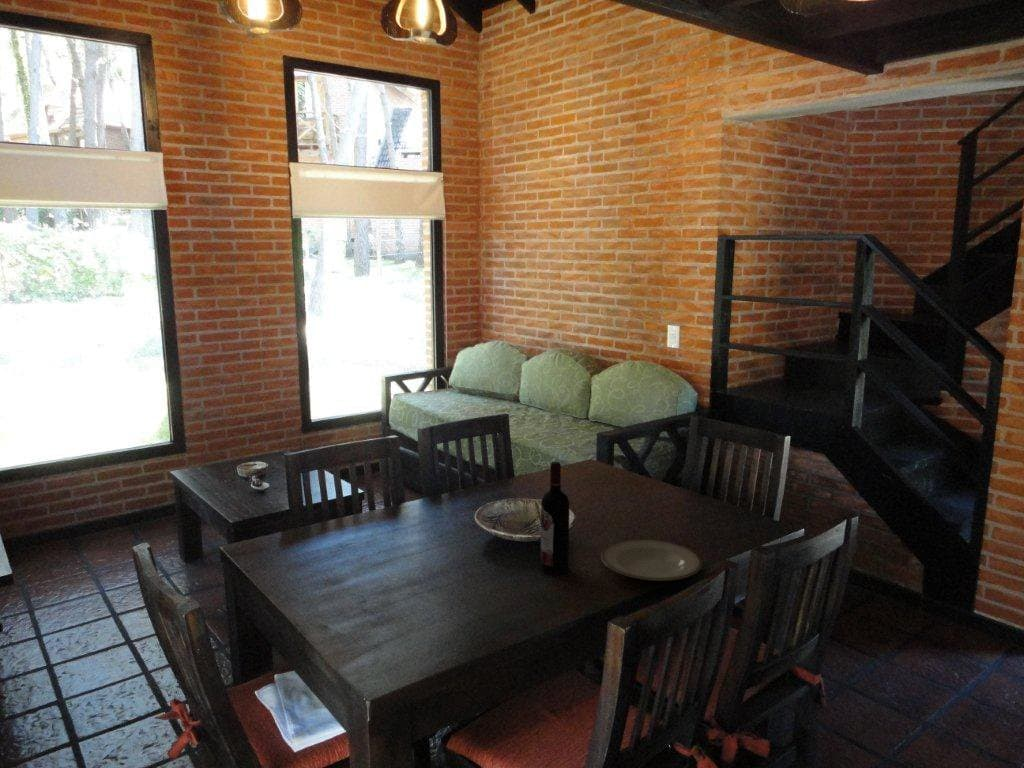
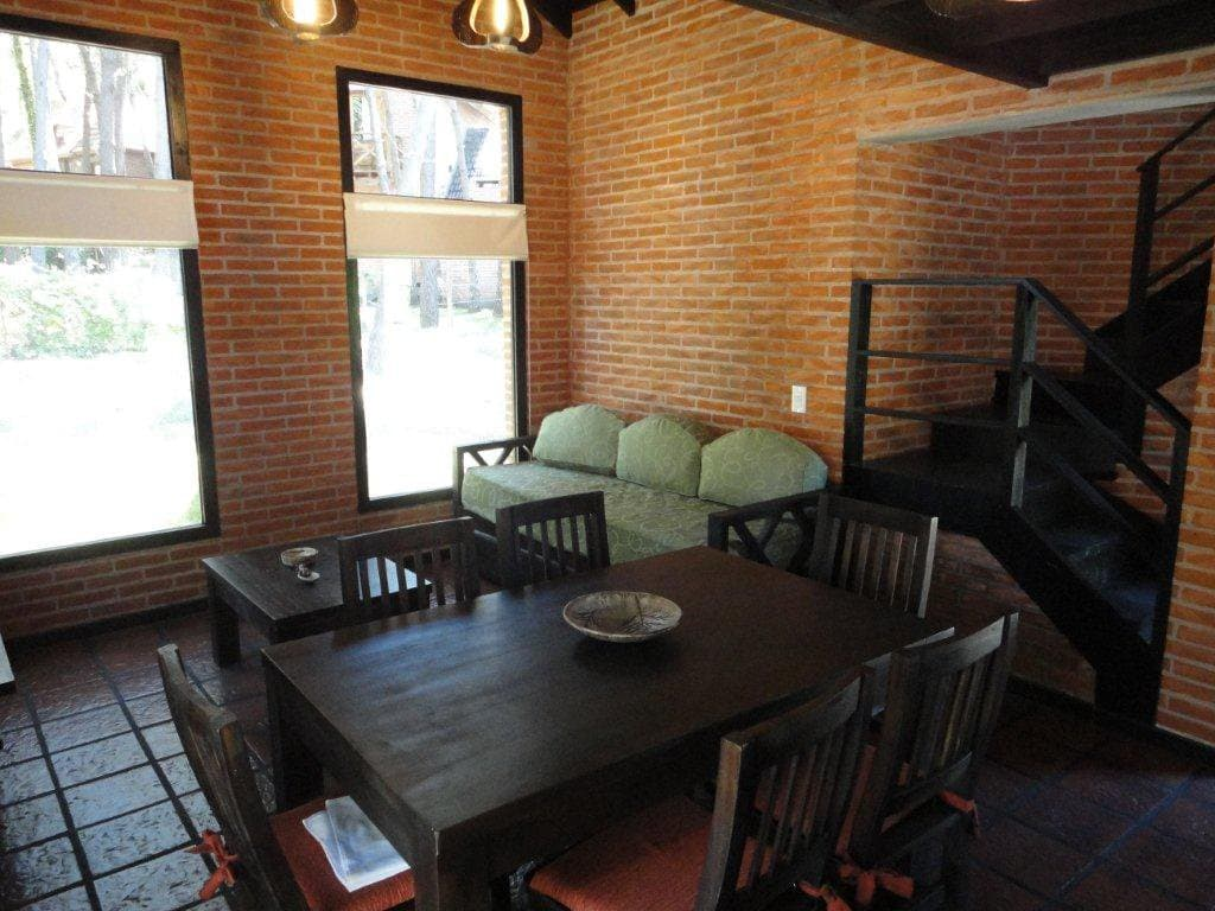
- wine bottle [540,461,570,575]
- plate [600,538,703,582]
